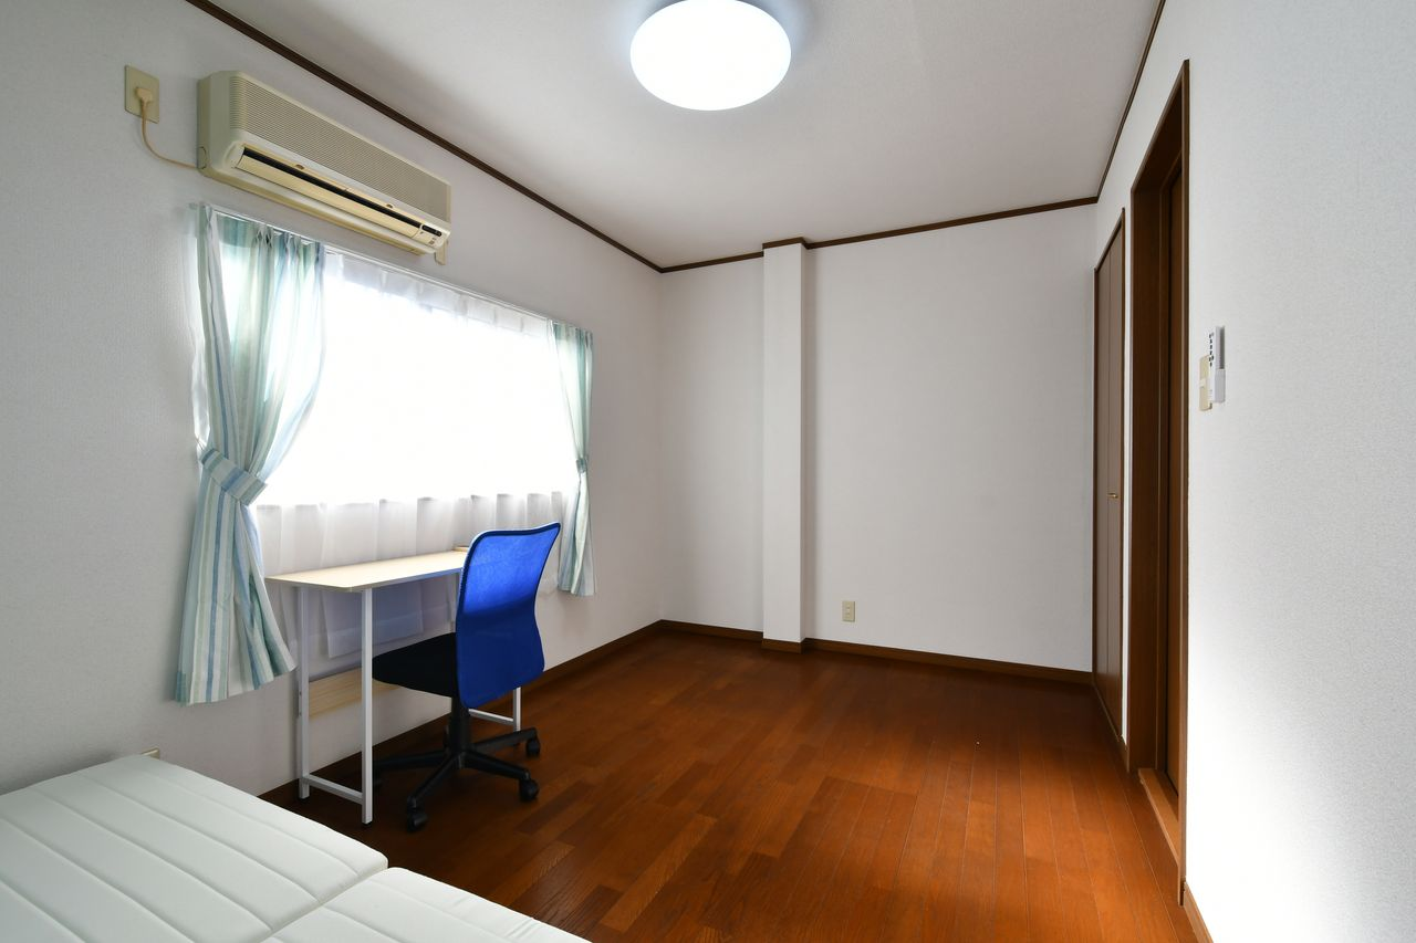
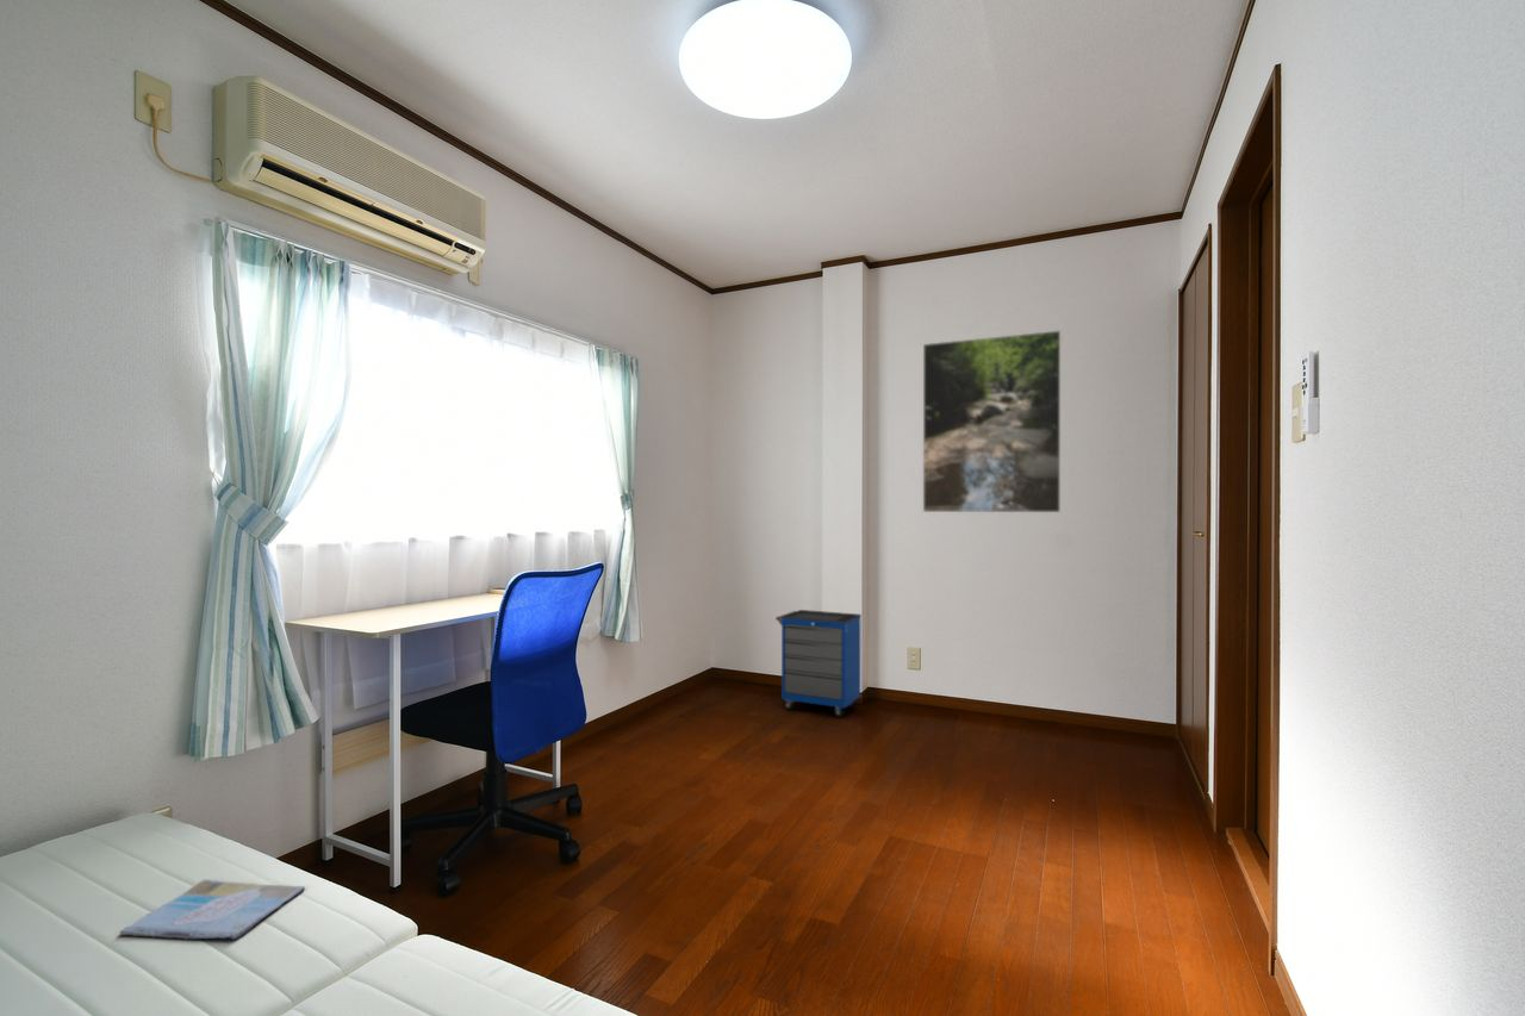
+ book [118,878,306,940]
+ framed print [922,329,1062,513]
+ cabinet [774,609,863,718]
